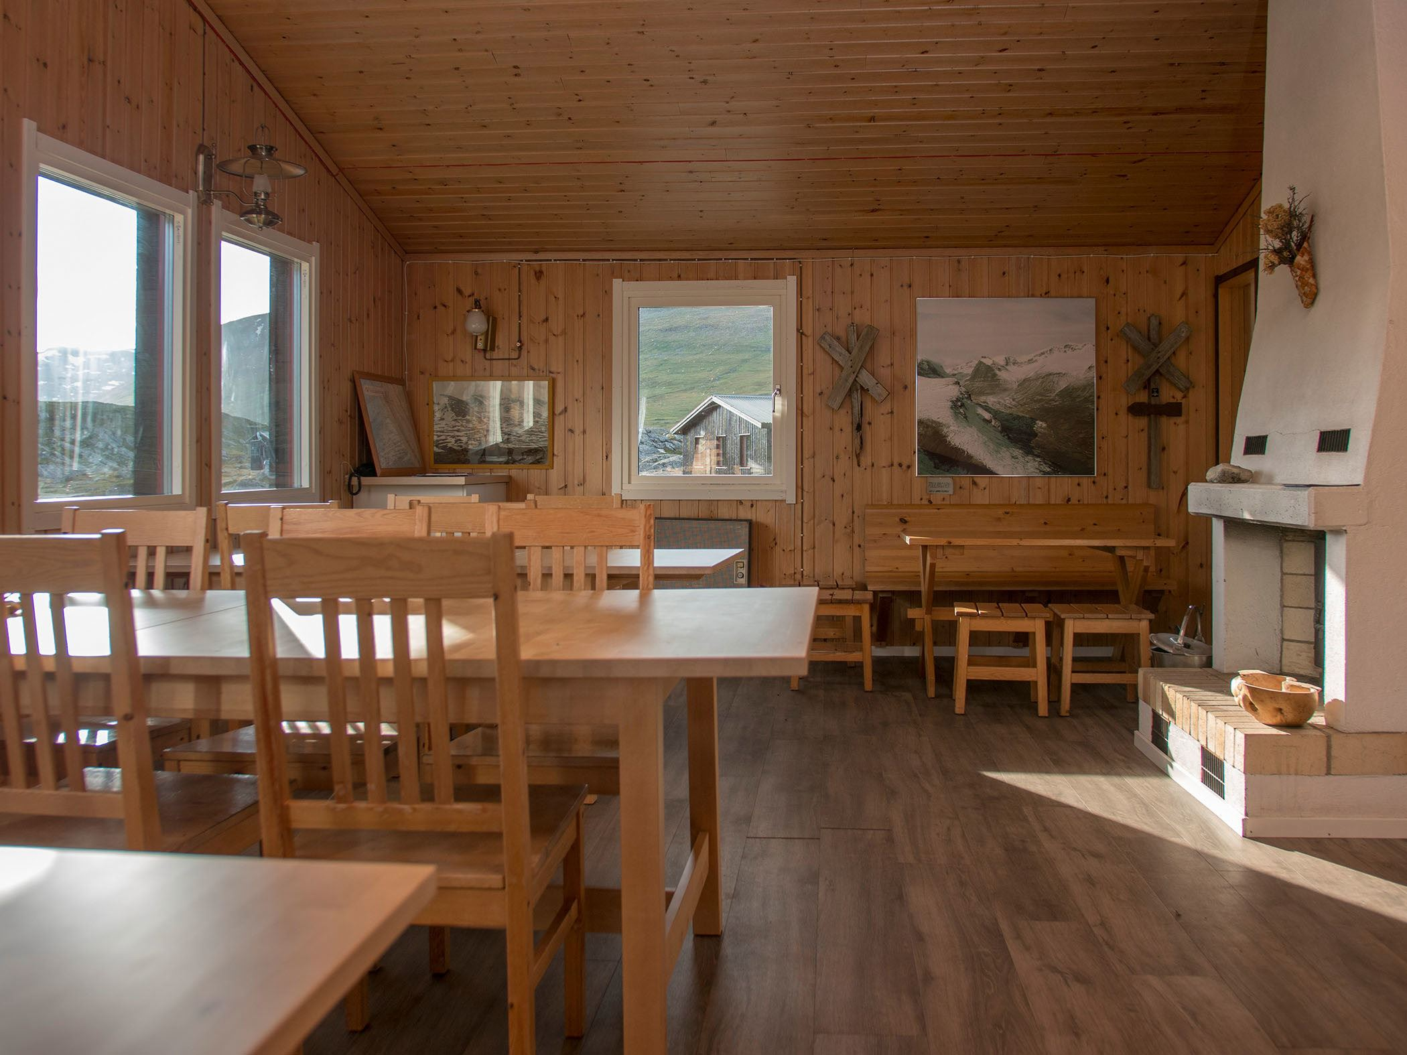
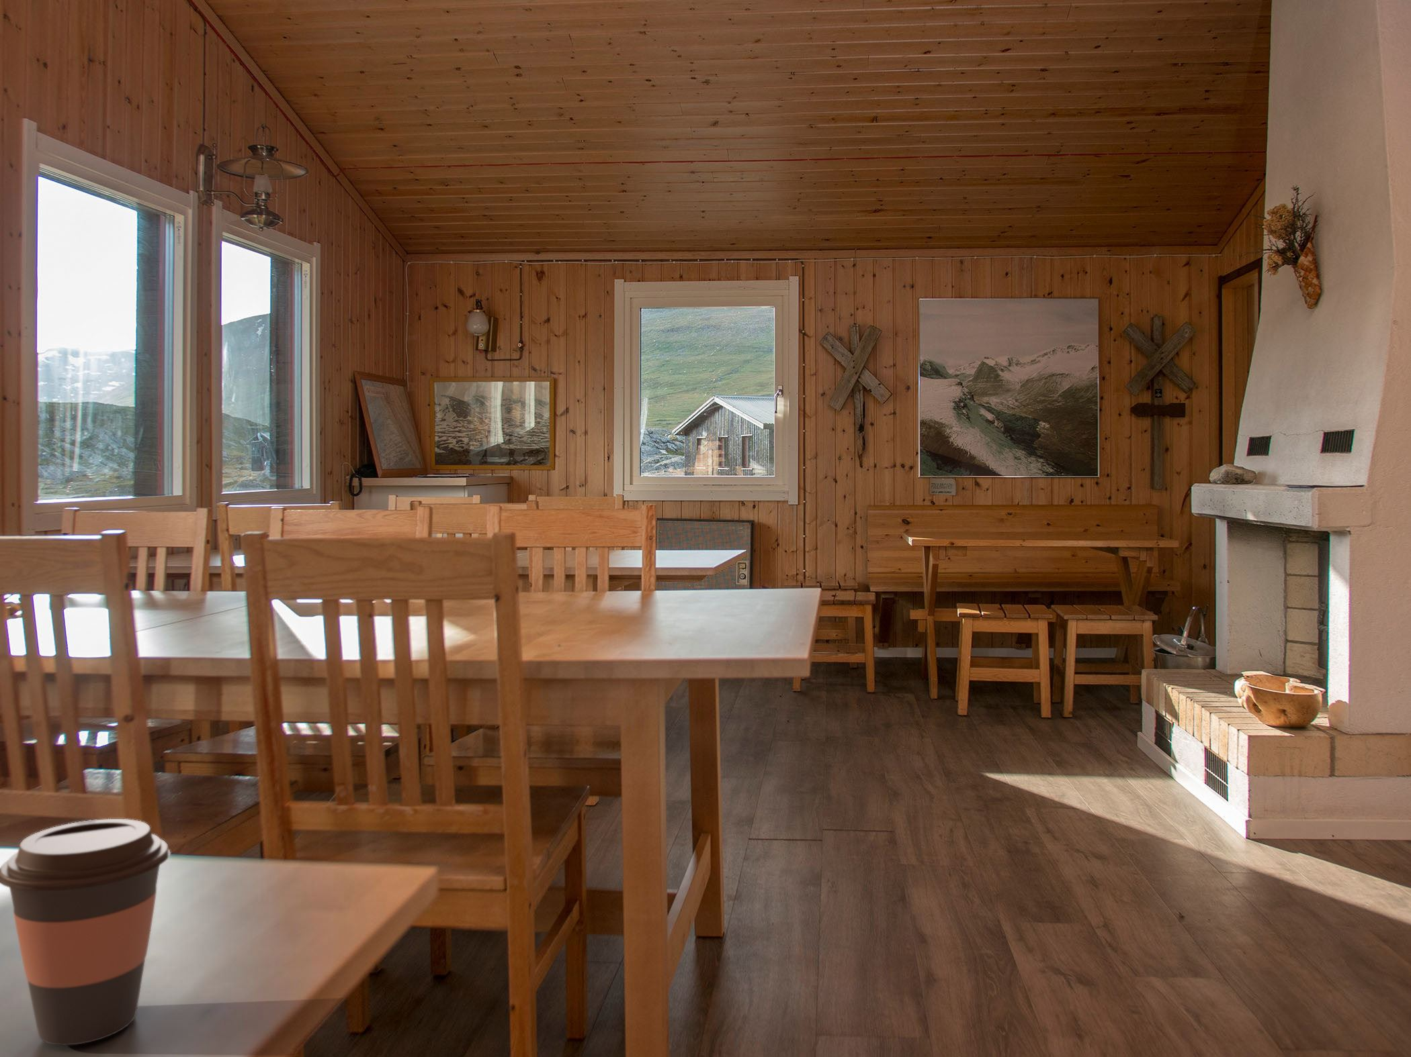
+ coffee cup [0,818,171,1046]
